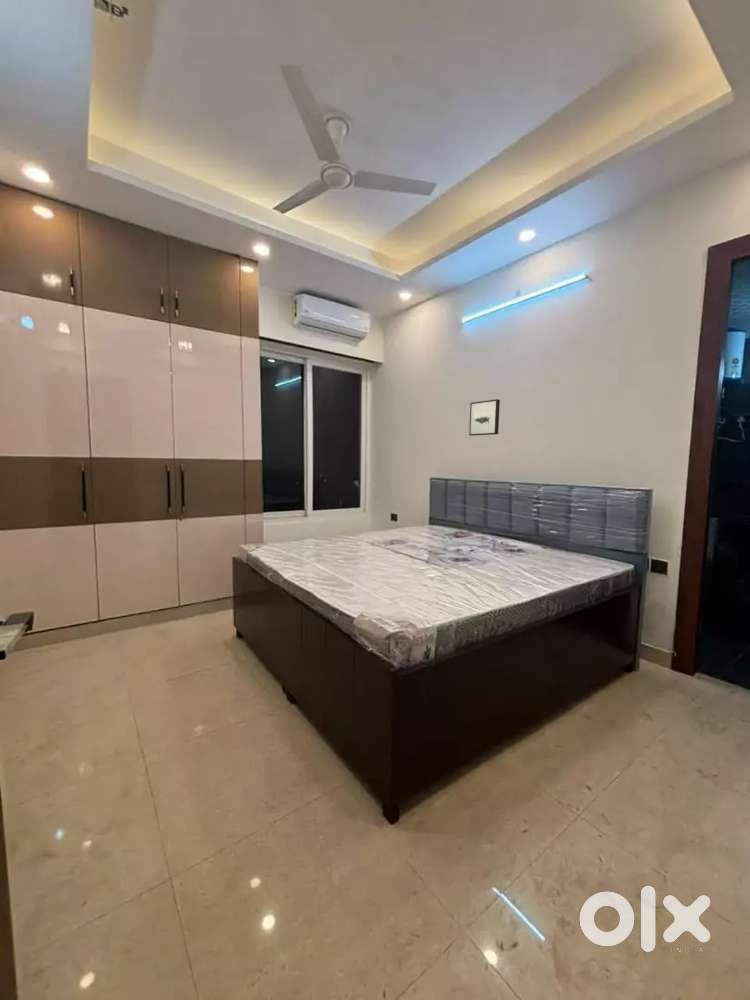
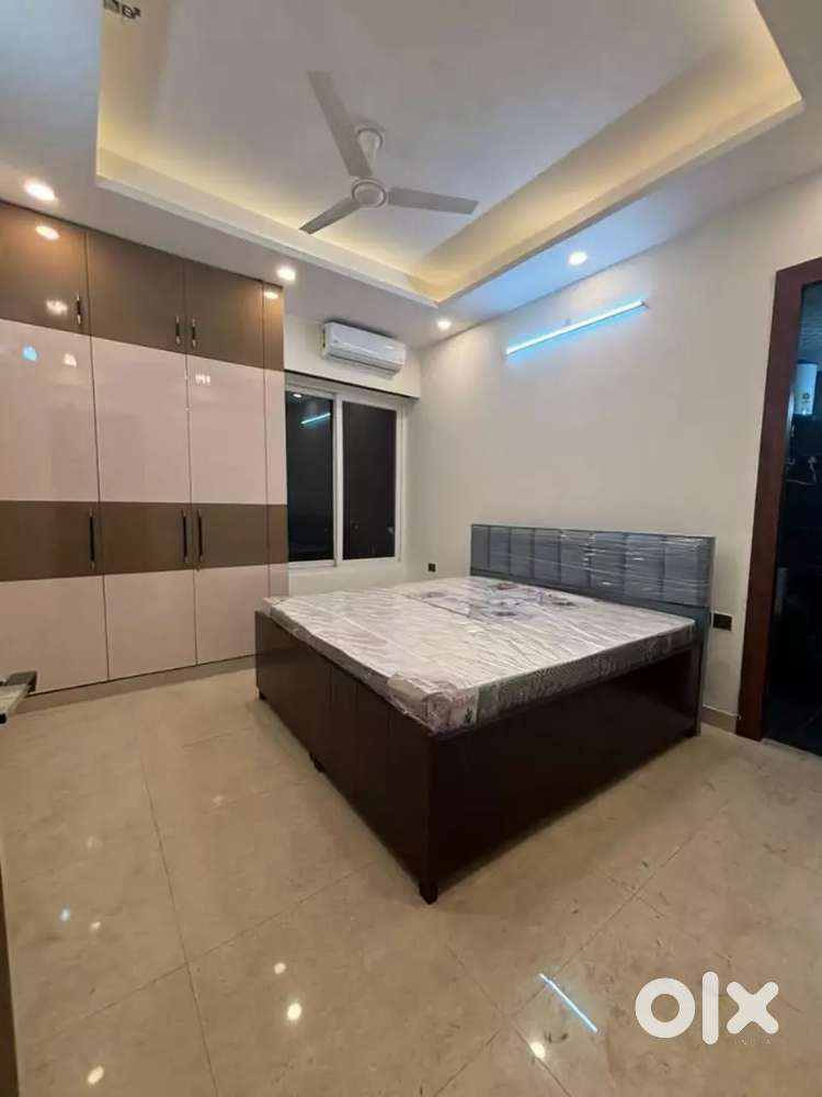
- wall art [468,398,501,437]
